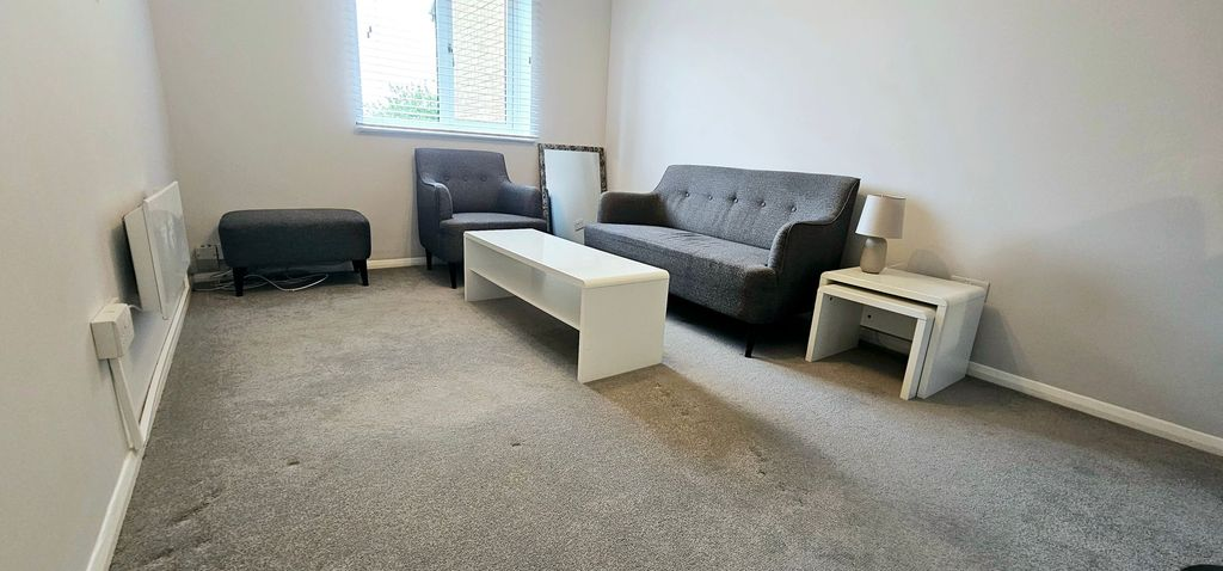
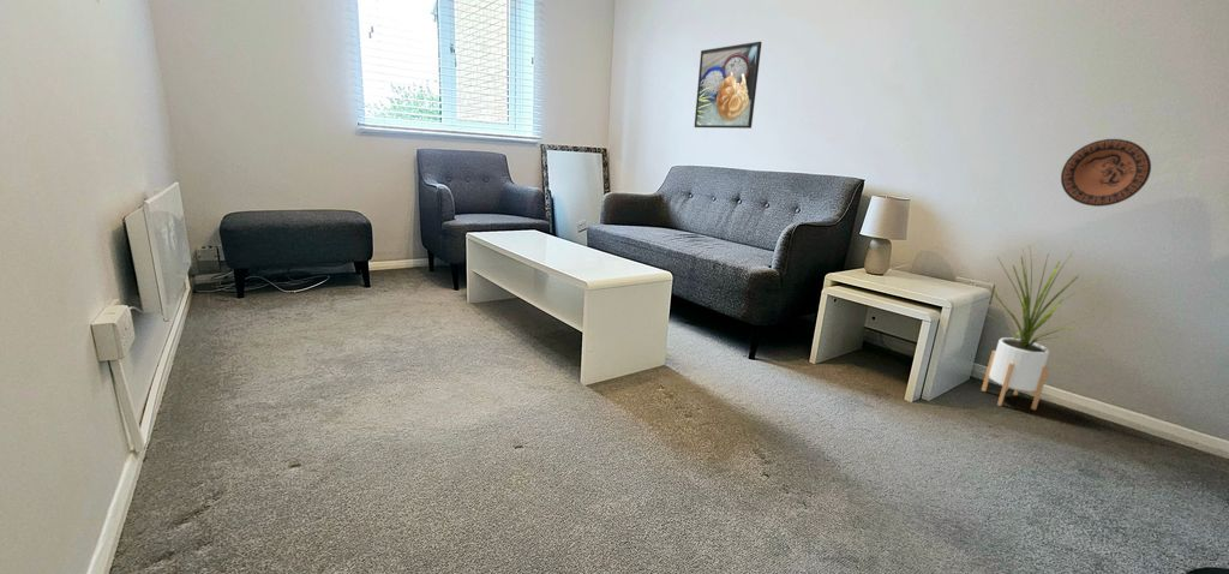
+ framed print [694,41,762,130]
+ decorative plate [1060,138,1152,208]
+ house plant [981,244,1108,411]
